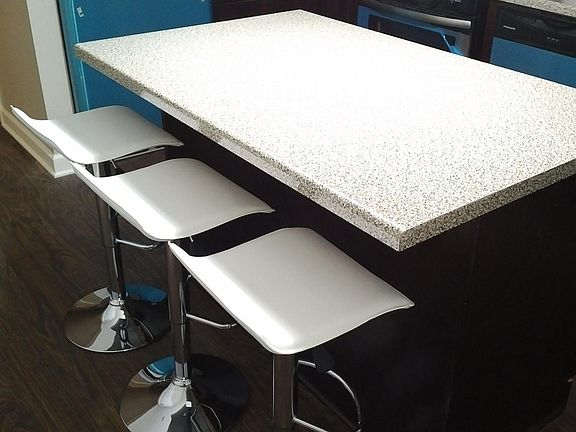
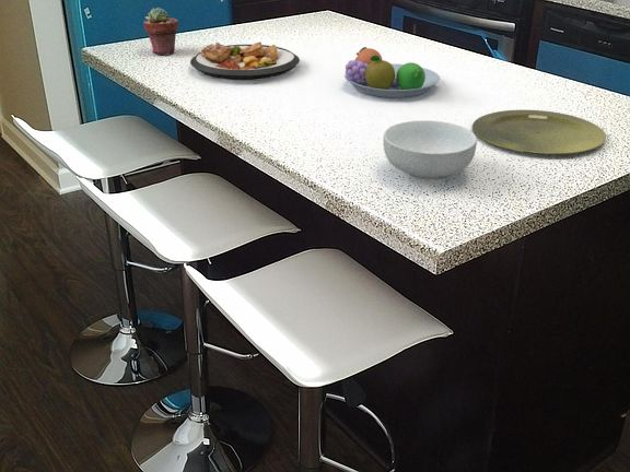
+ plate [189,40,301,81]
+ potted succulent [143,7,179,56]
+ plate [471,109,607,156]
+ cereal bowl [382,119,478,180]
+ fruit bowl [343,46,441,98]
